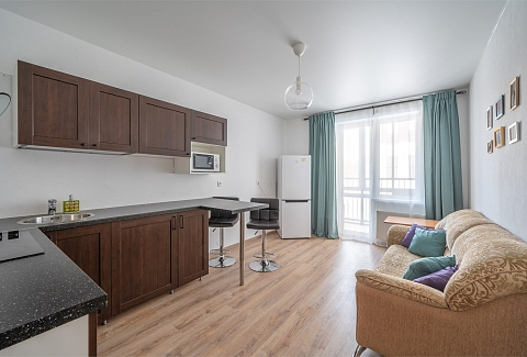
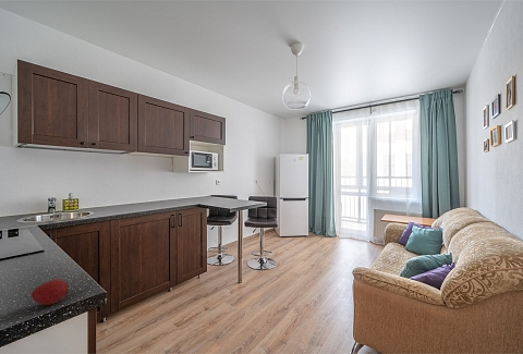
+ fruit [29,279,70,306]
